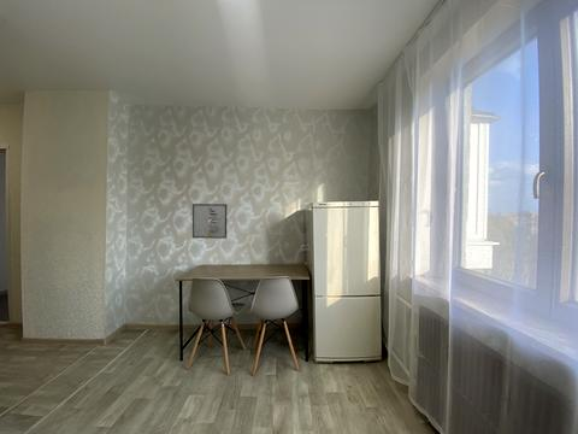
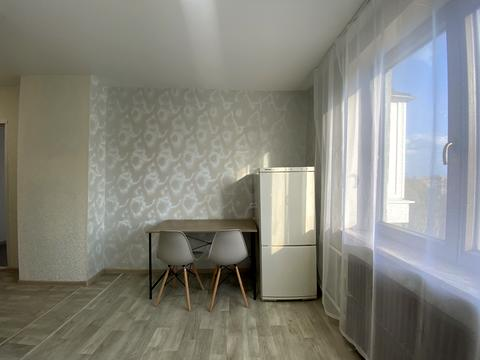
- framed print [191,203,228,240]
